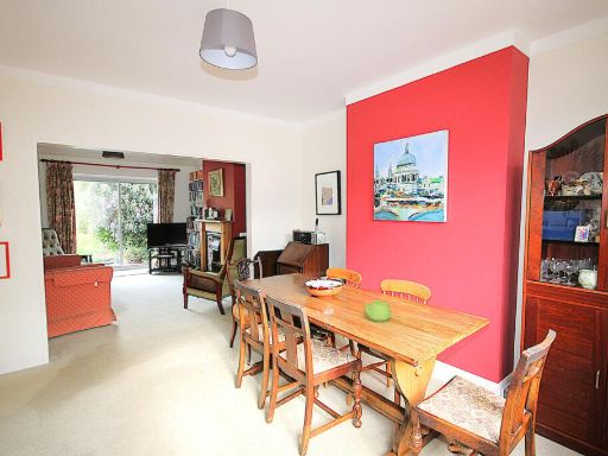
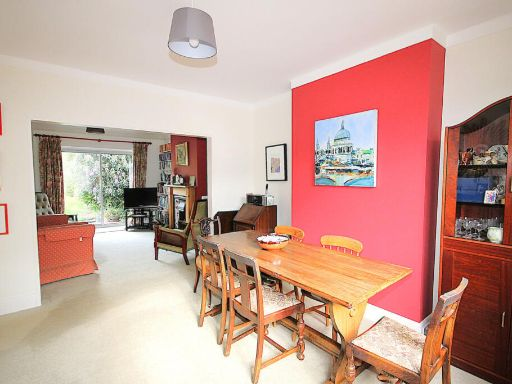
- teapot [362,299,392,323]
